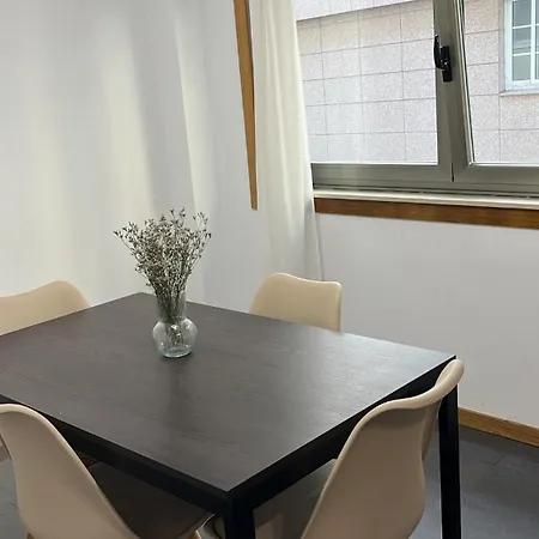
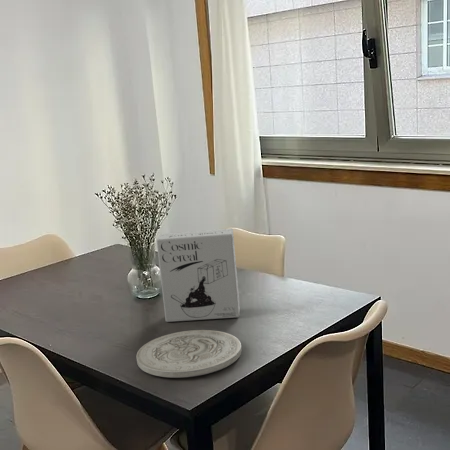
+ plate [135,329,242,379]
+ cereal box [156,228,241,323]
